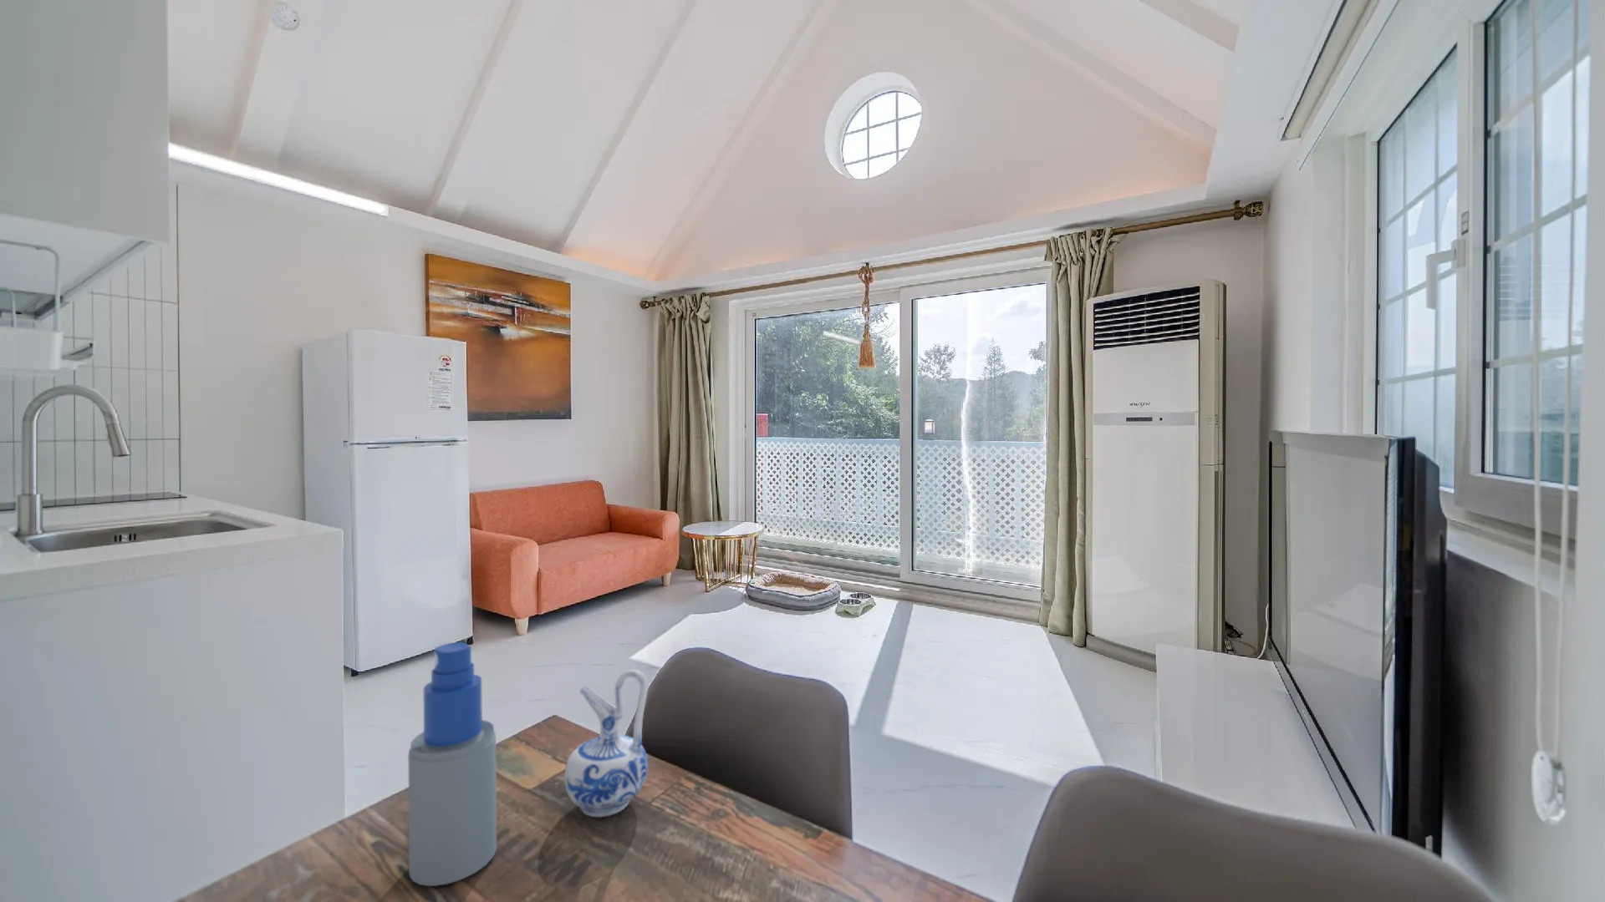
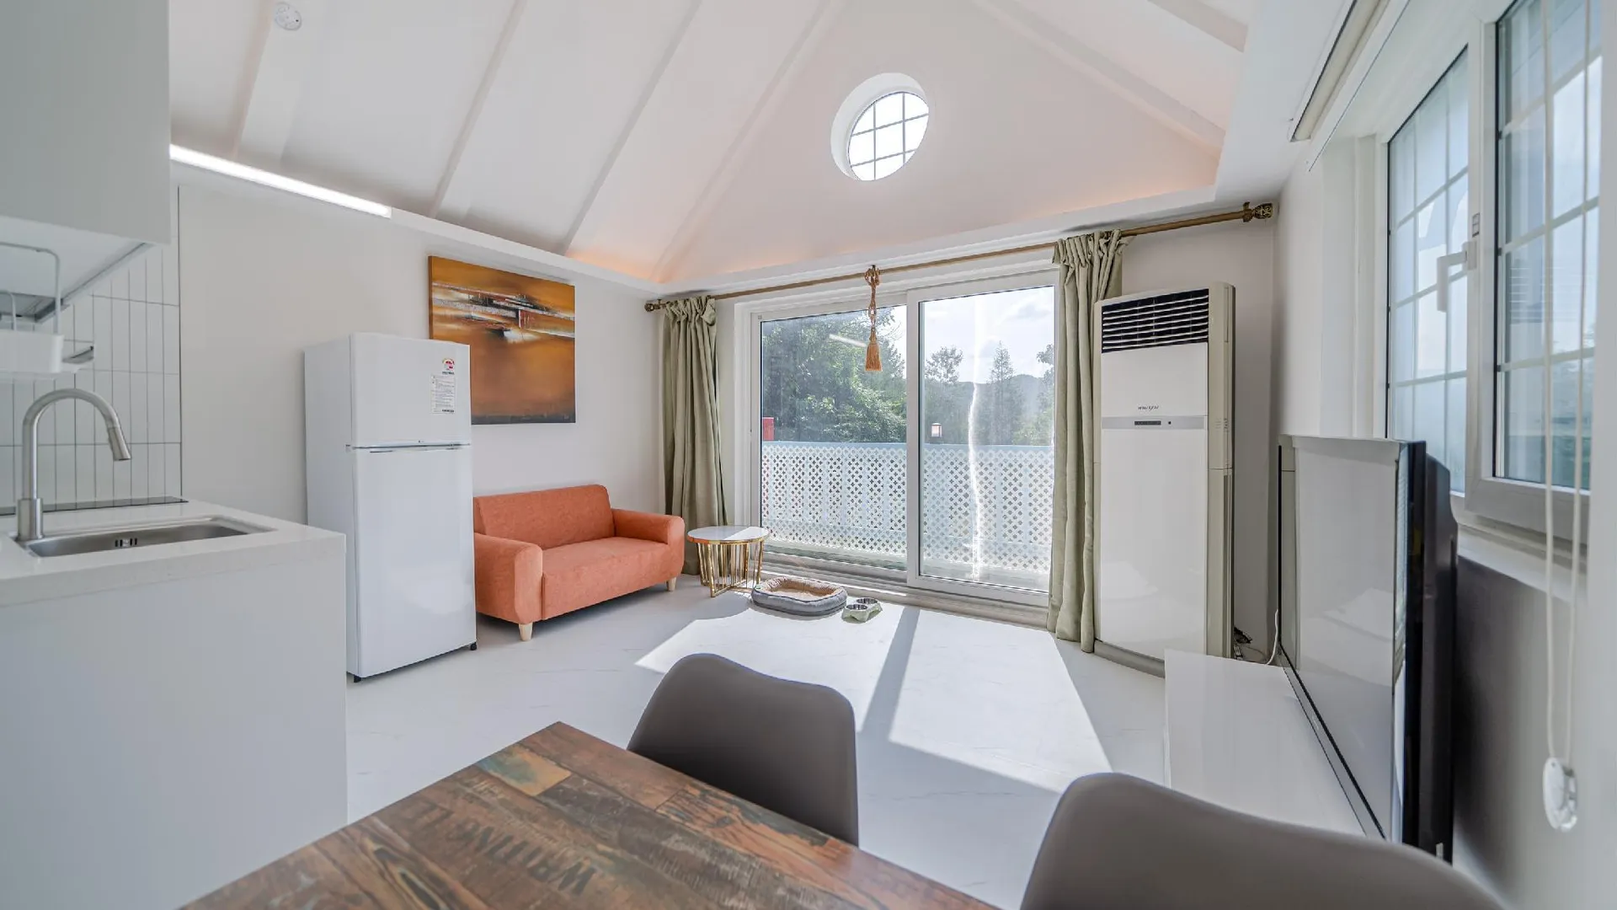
- ceramic pitcher [563,669,648,817]
- spray bottle [407,641,497,887]
